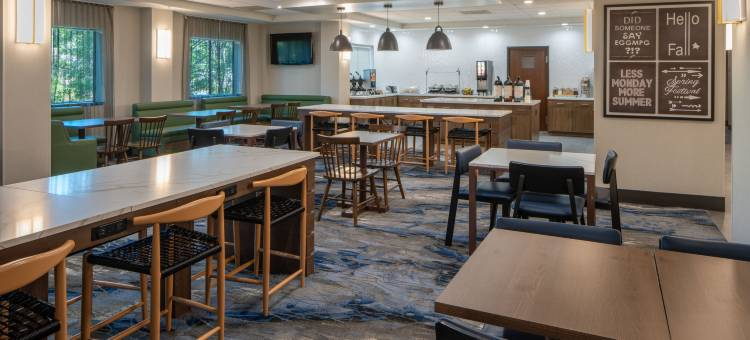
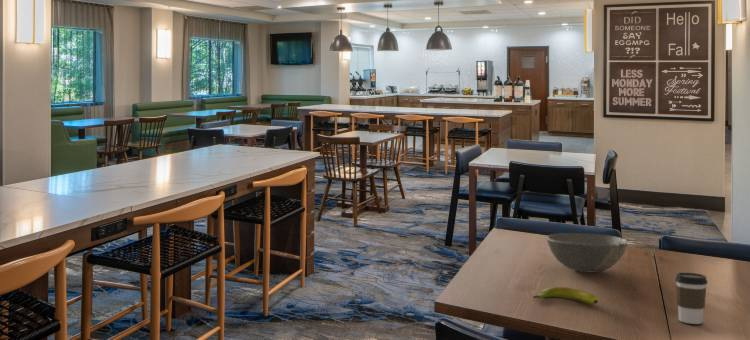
+ bowl [545,232,628,273]
+ coffee cup [674,272,708,325]
+ banana [532,286,599,305]
